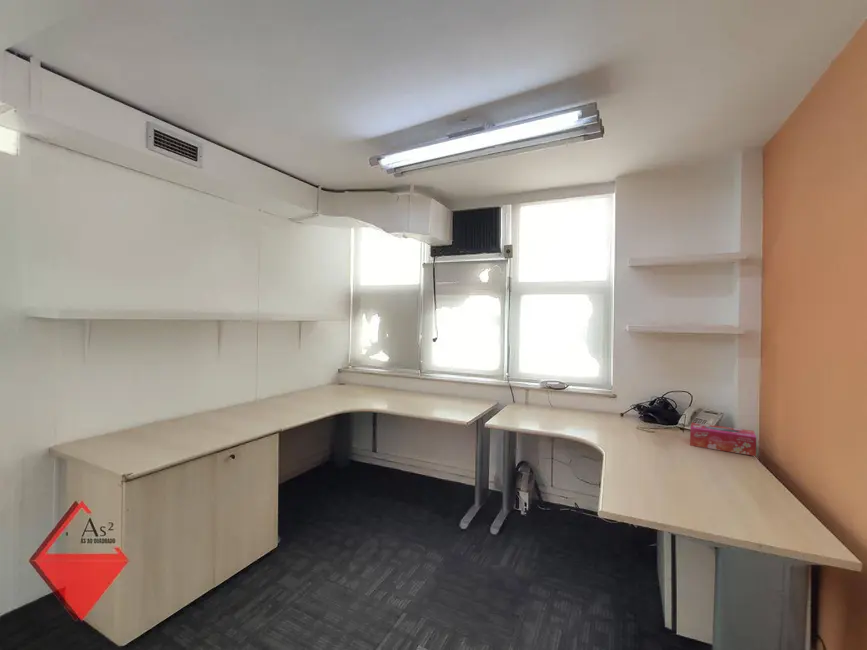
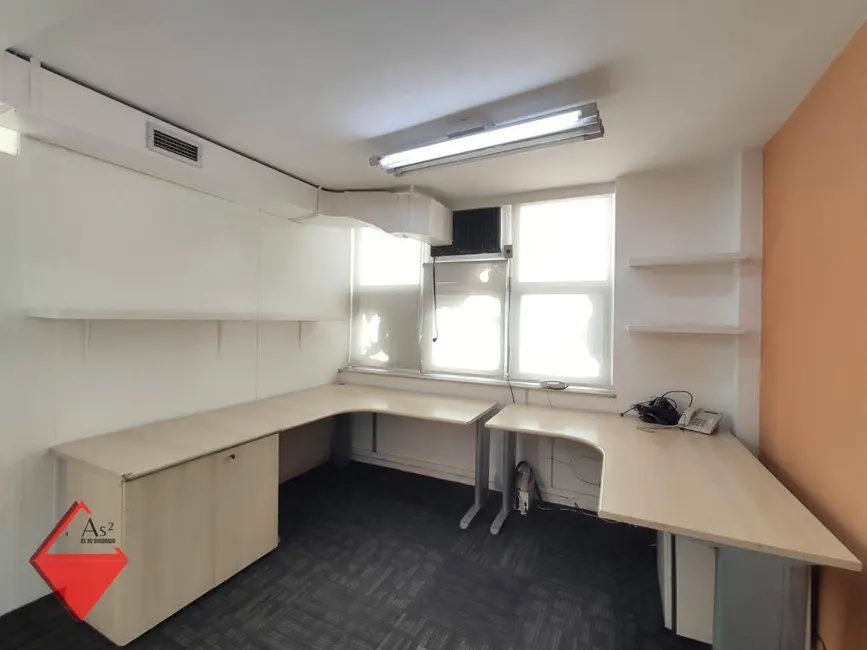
- tissue box [689,422,757,457]
